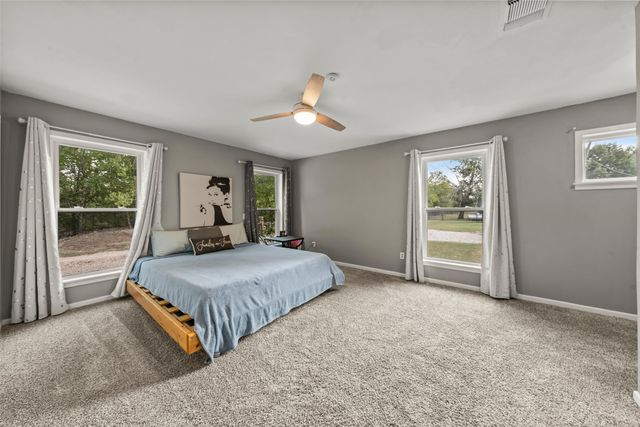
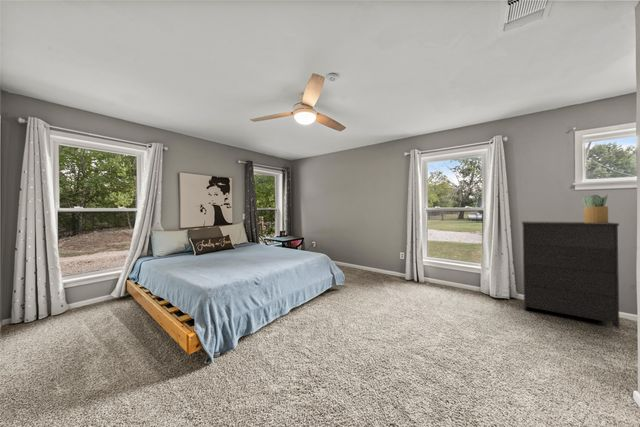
+ potted plant [582,194,609,223]
+ dresser [521,220,620,330]
